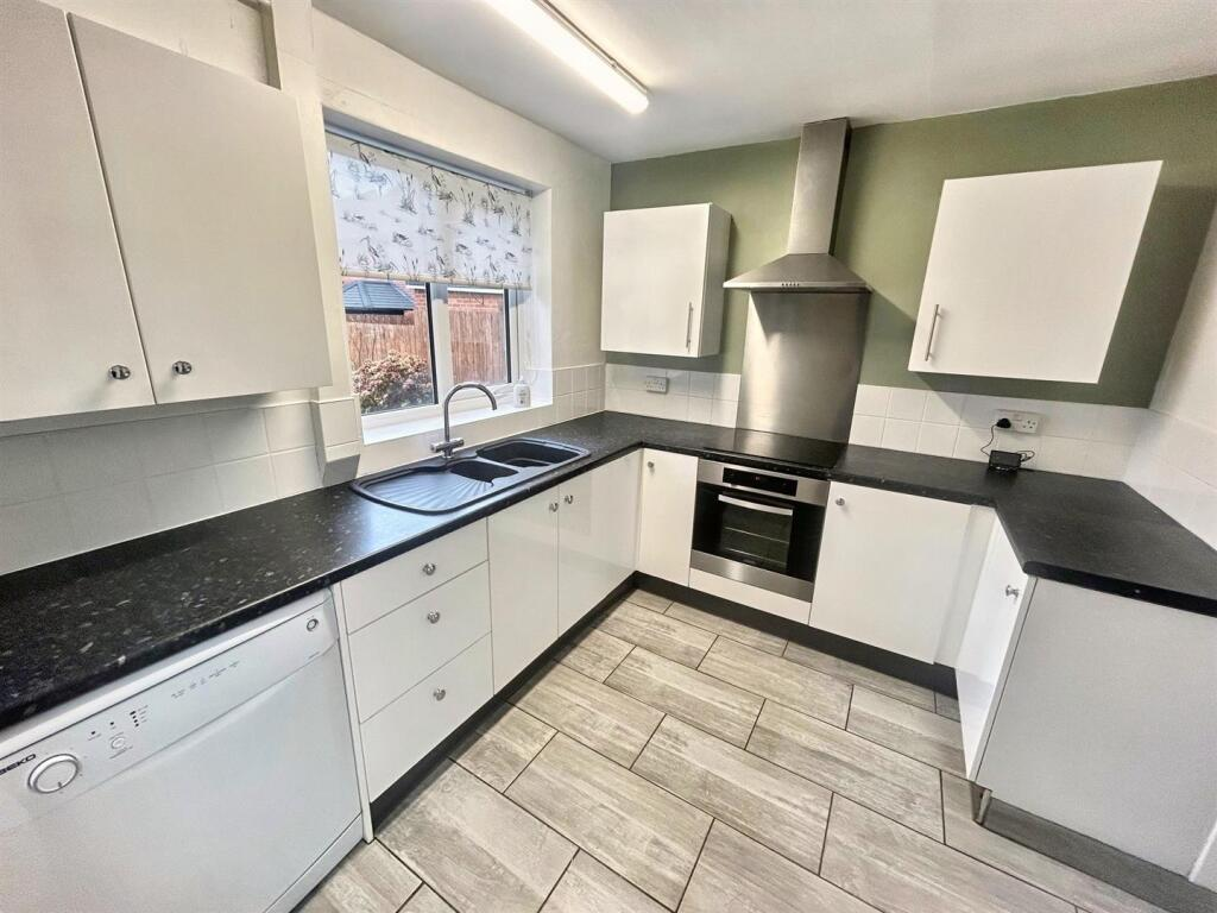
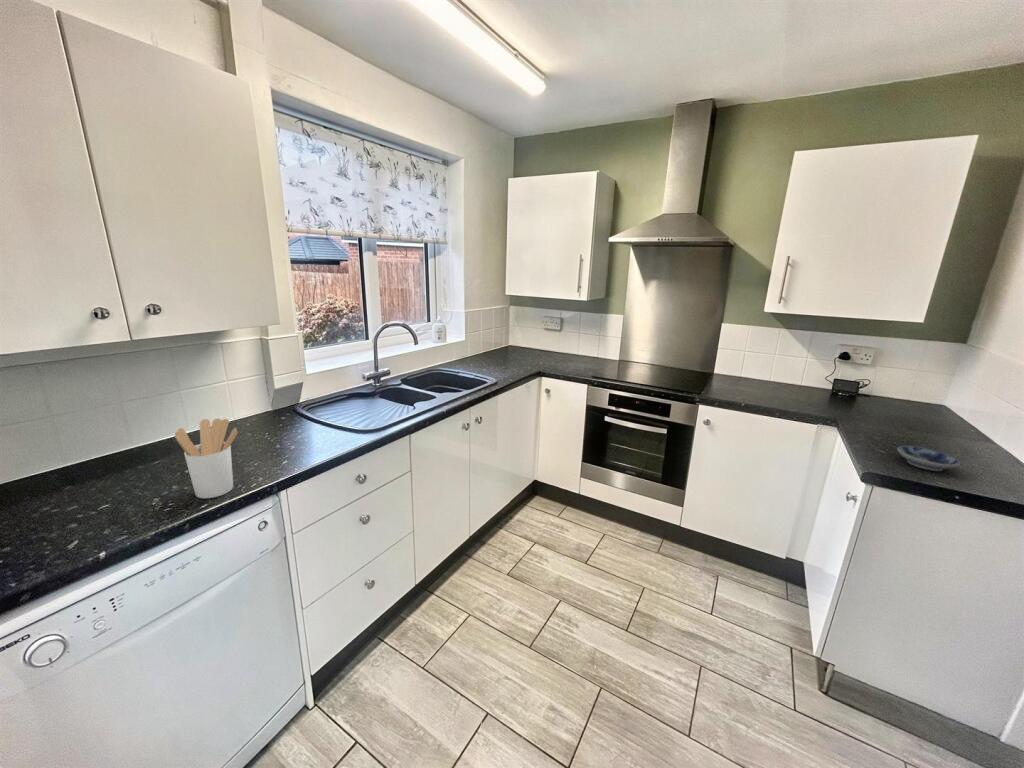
+ utensil holder [174,417,238,499]
+ bowl [897,445,961,472]
